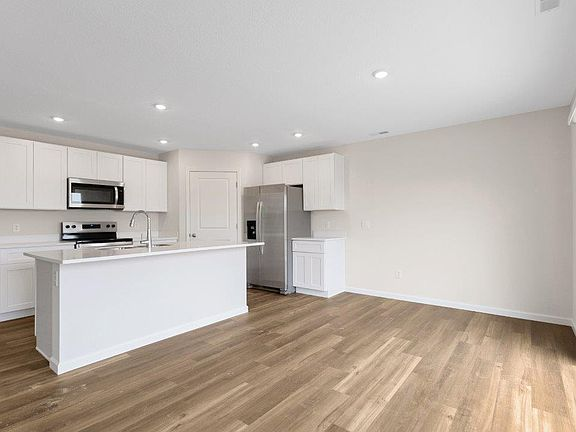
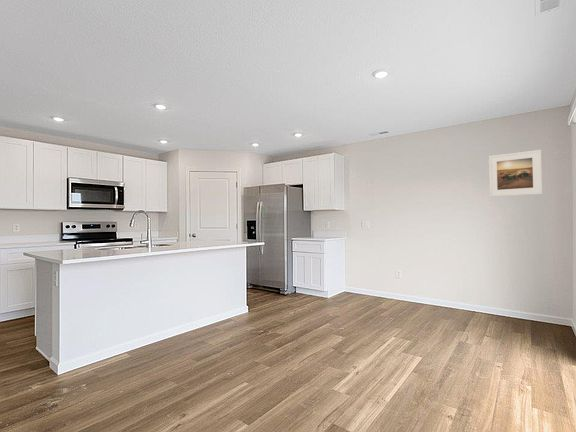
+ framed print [488,149,543,198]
